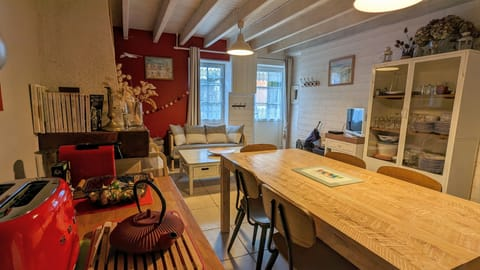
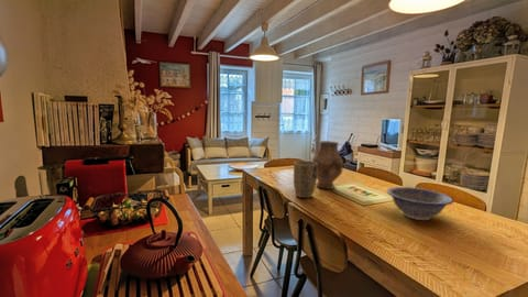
+ decorative bowl [386,186,454,221]
+ vase [311,140,344,190]
+ plant pot [293,160,318,199]
